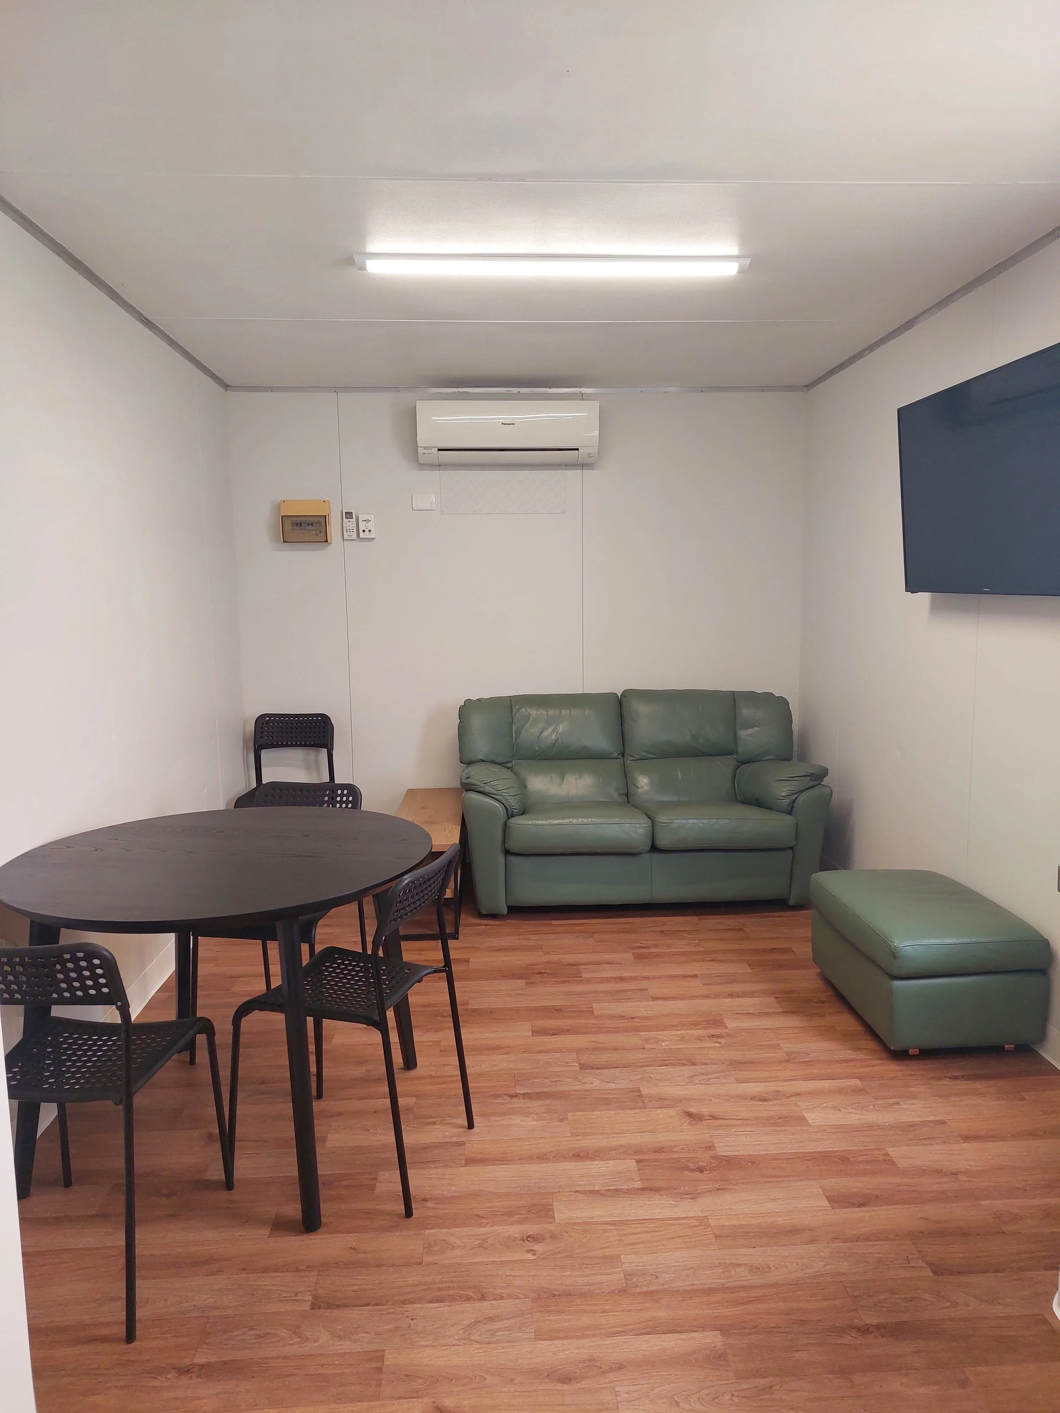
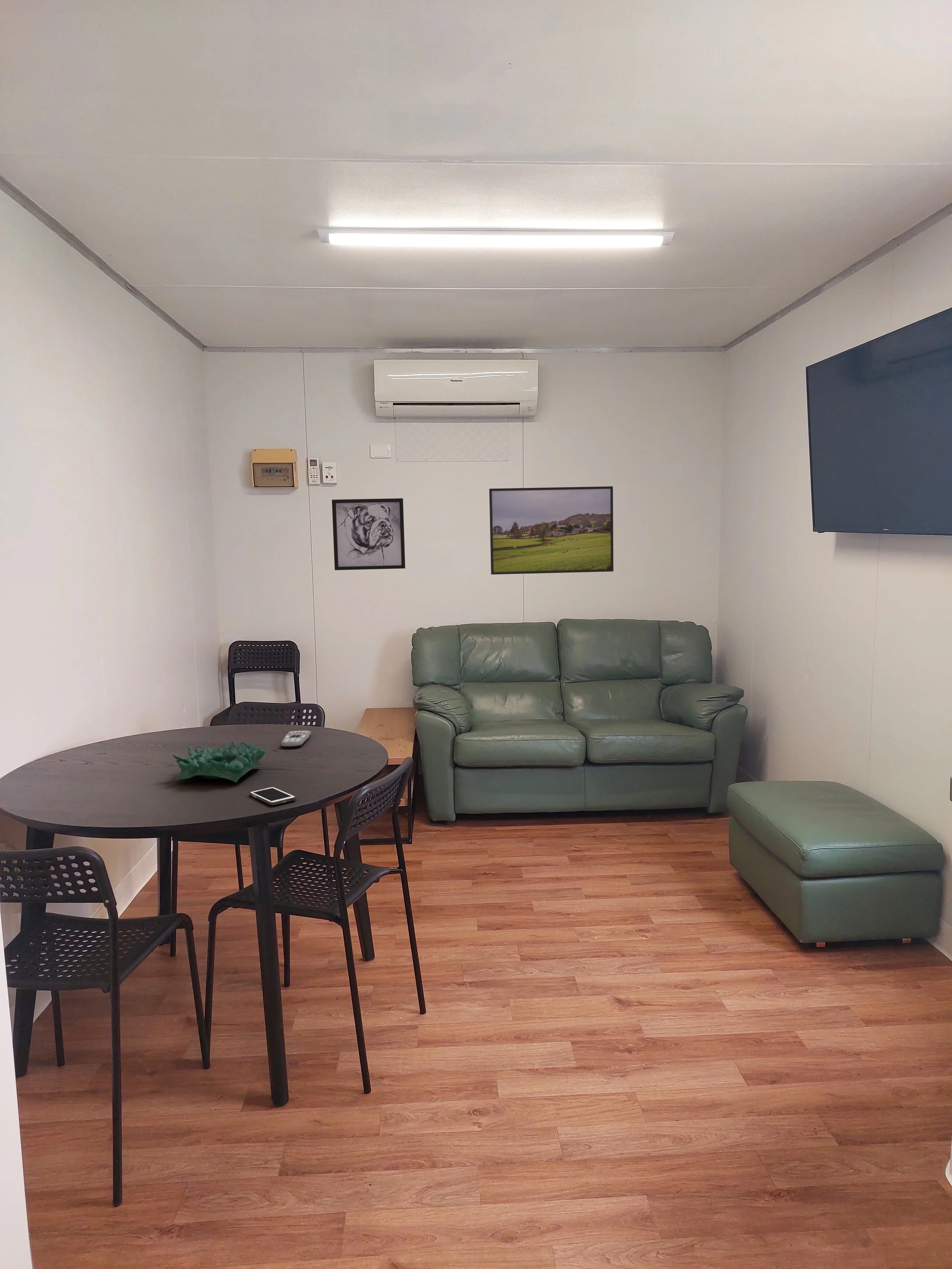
+ wall art [332,498,406,571]
+ decorative bowl [173,741,265,783]
+ remote control [281,730,311,748]
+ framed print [489,486,614,575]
+ cell phone [249,786,296,806]
